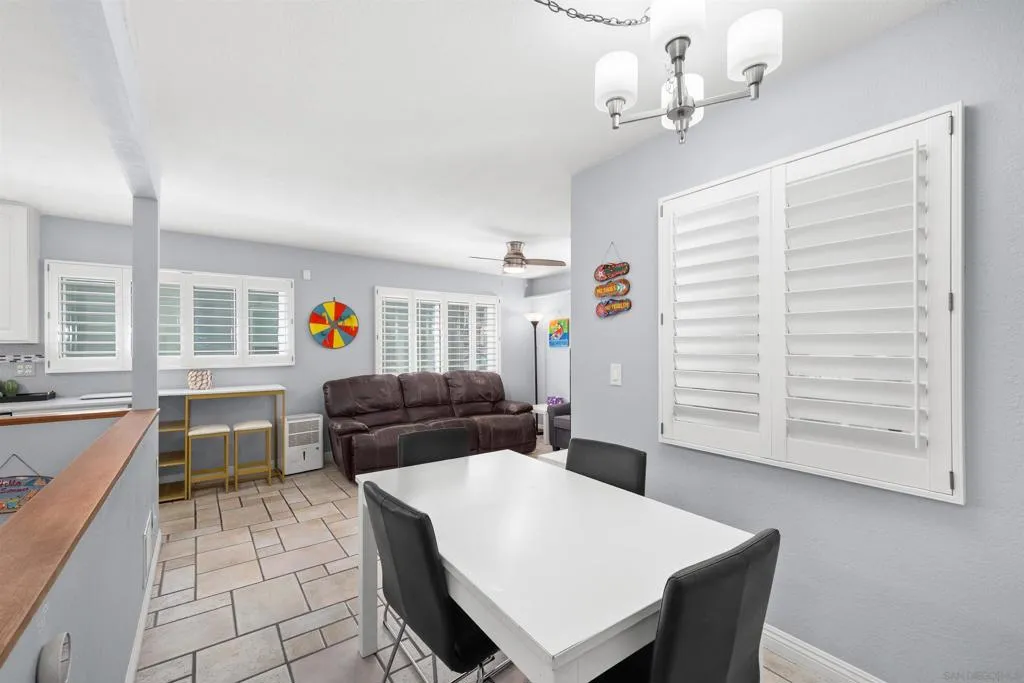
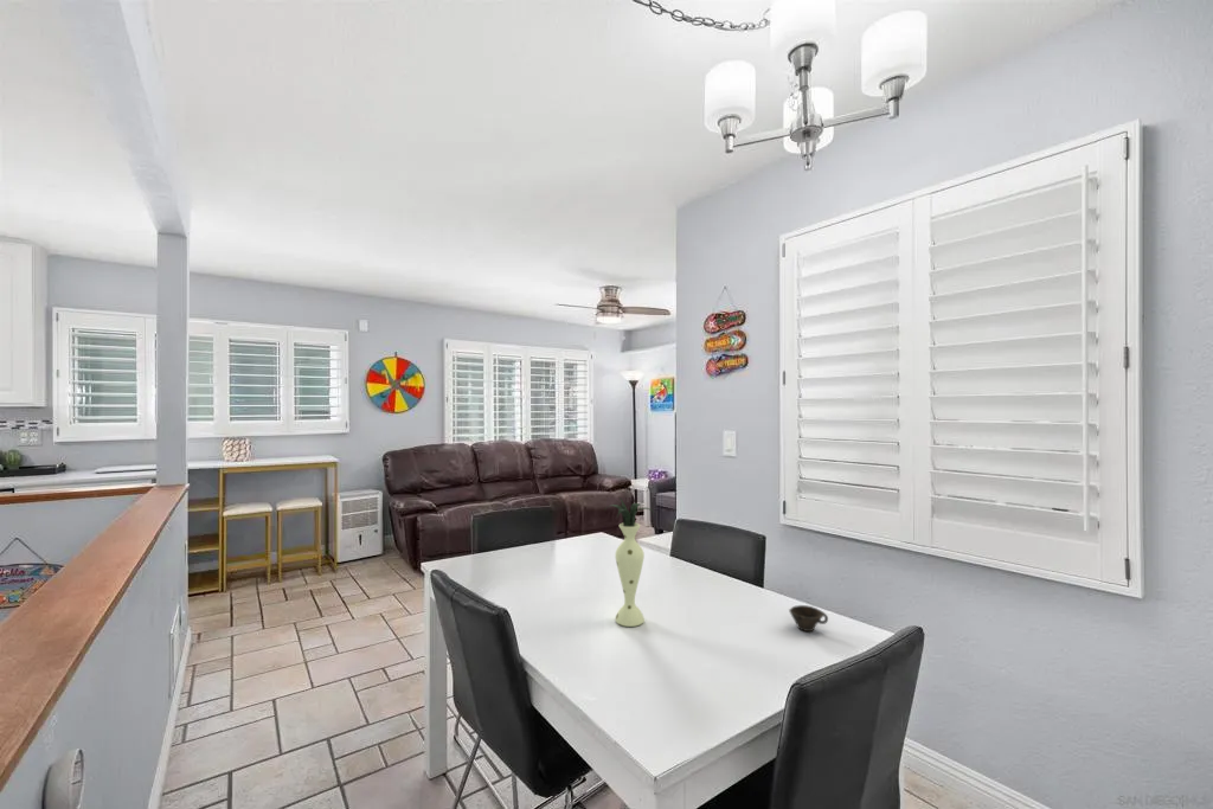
+ vase [603,496,655,628]
+ cup [788,604,829,633]
